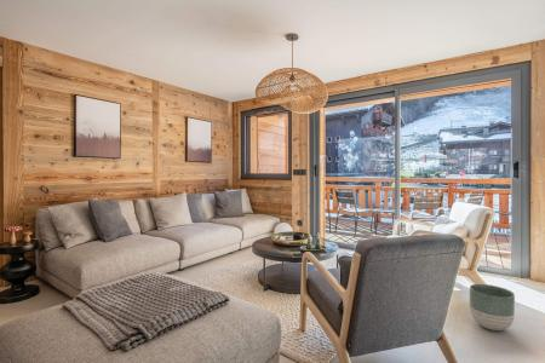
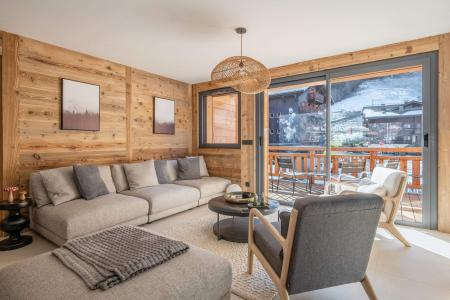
- planter [469,283,516,332]
